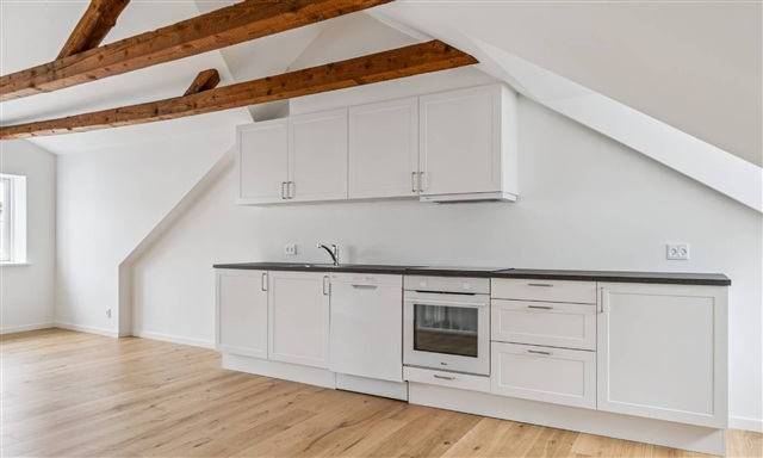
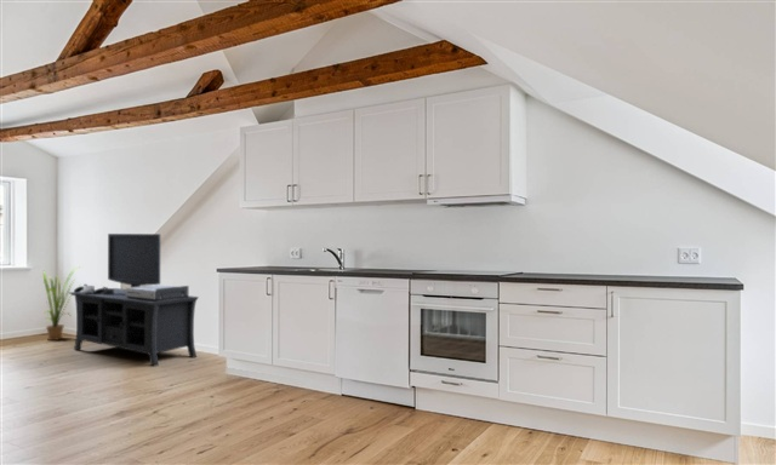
+ media console [68,232,200,368]
+ house plant [42,265,84,341]
